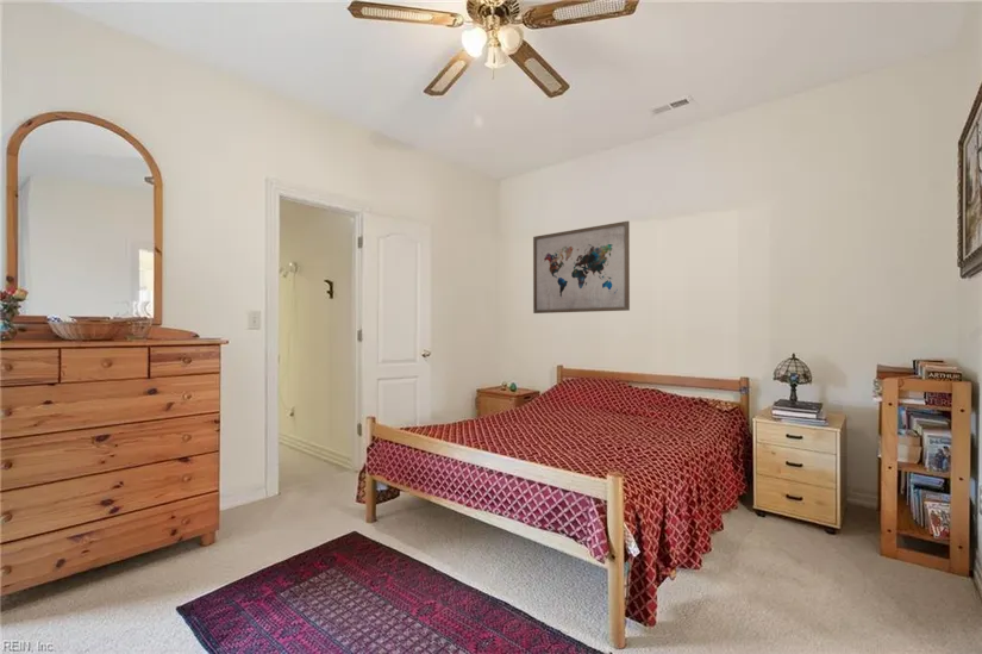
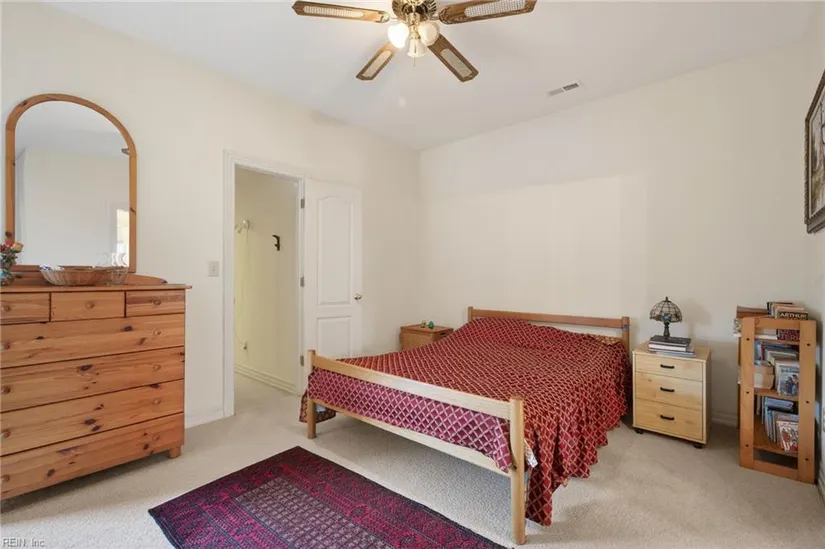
- wall art [532,219,631,314]
